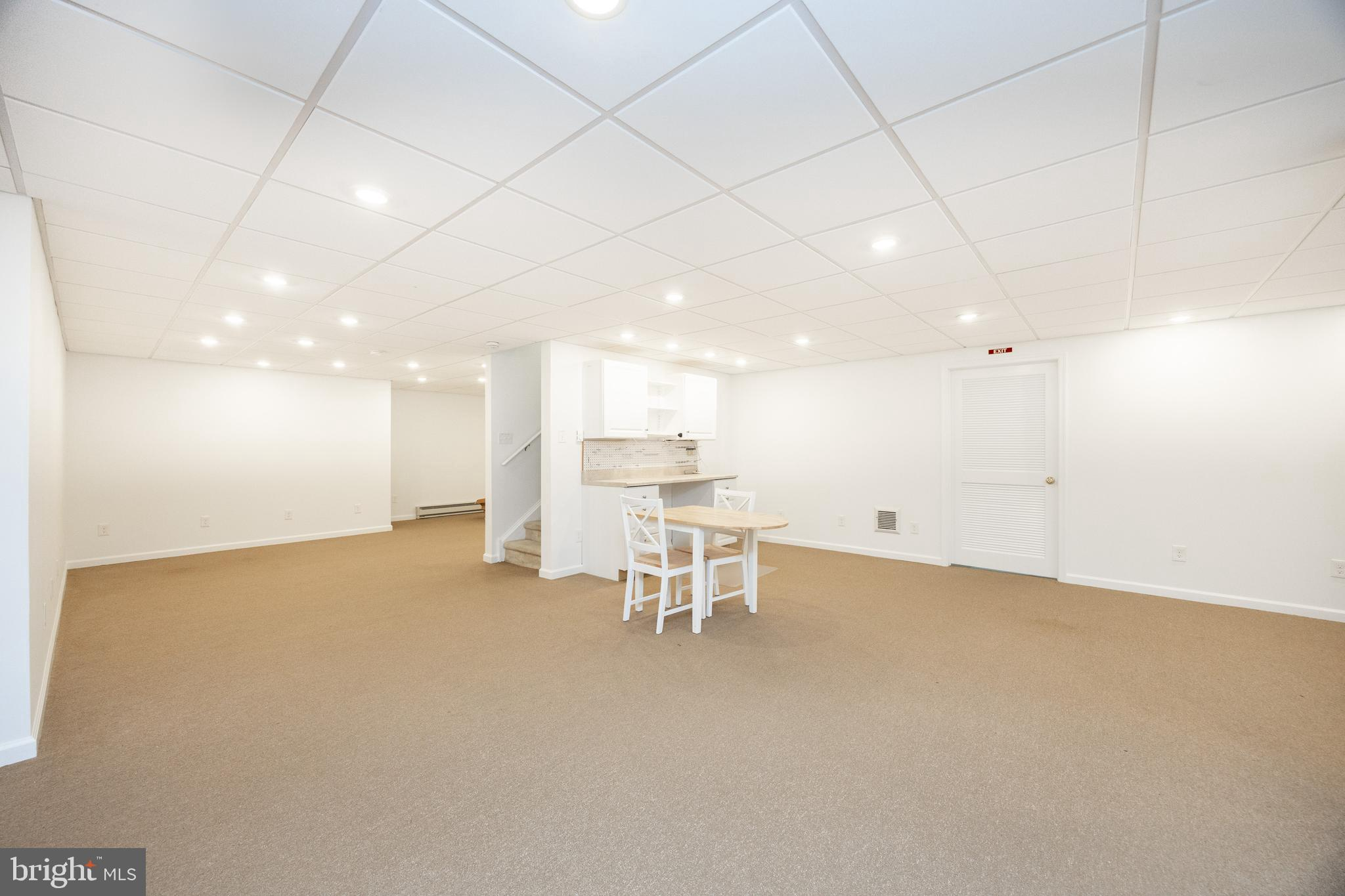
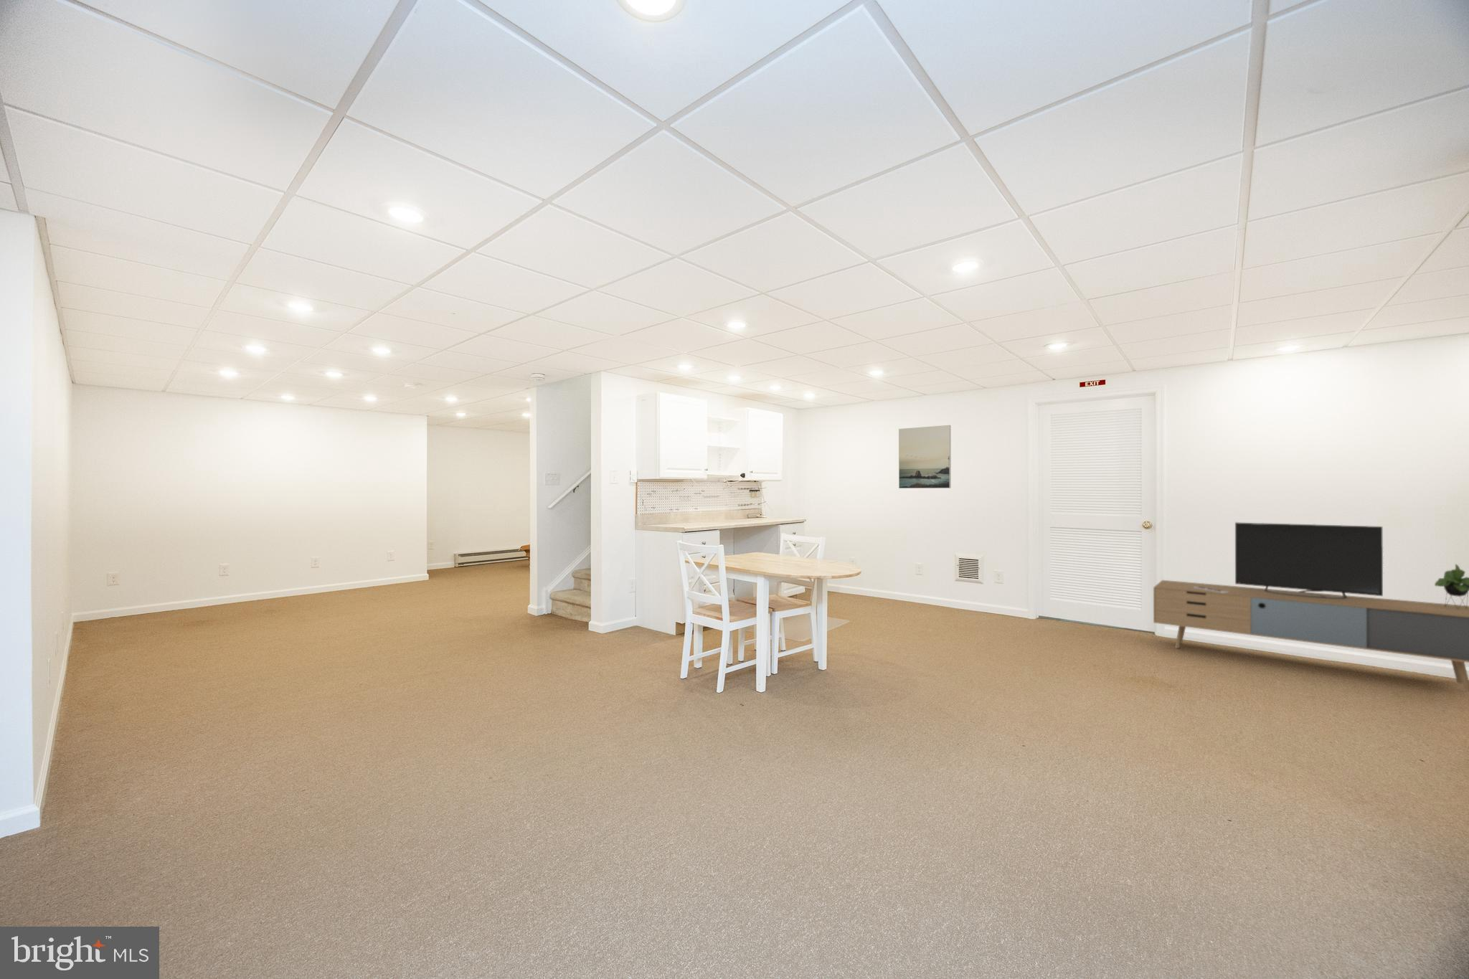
+ media console [1152,521,1469,692]
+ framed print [898,425,951,490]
